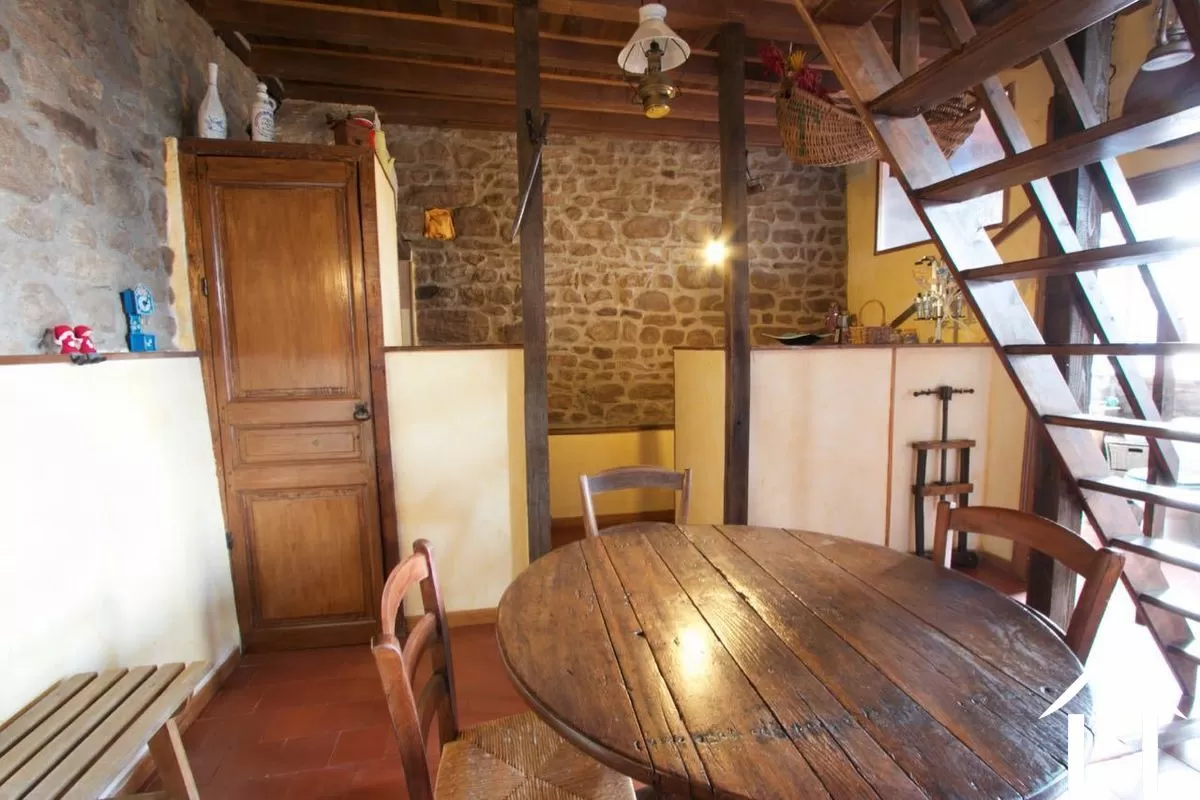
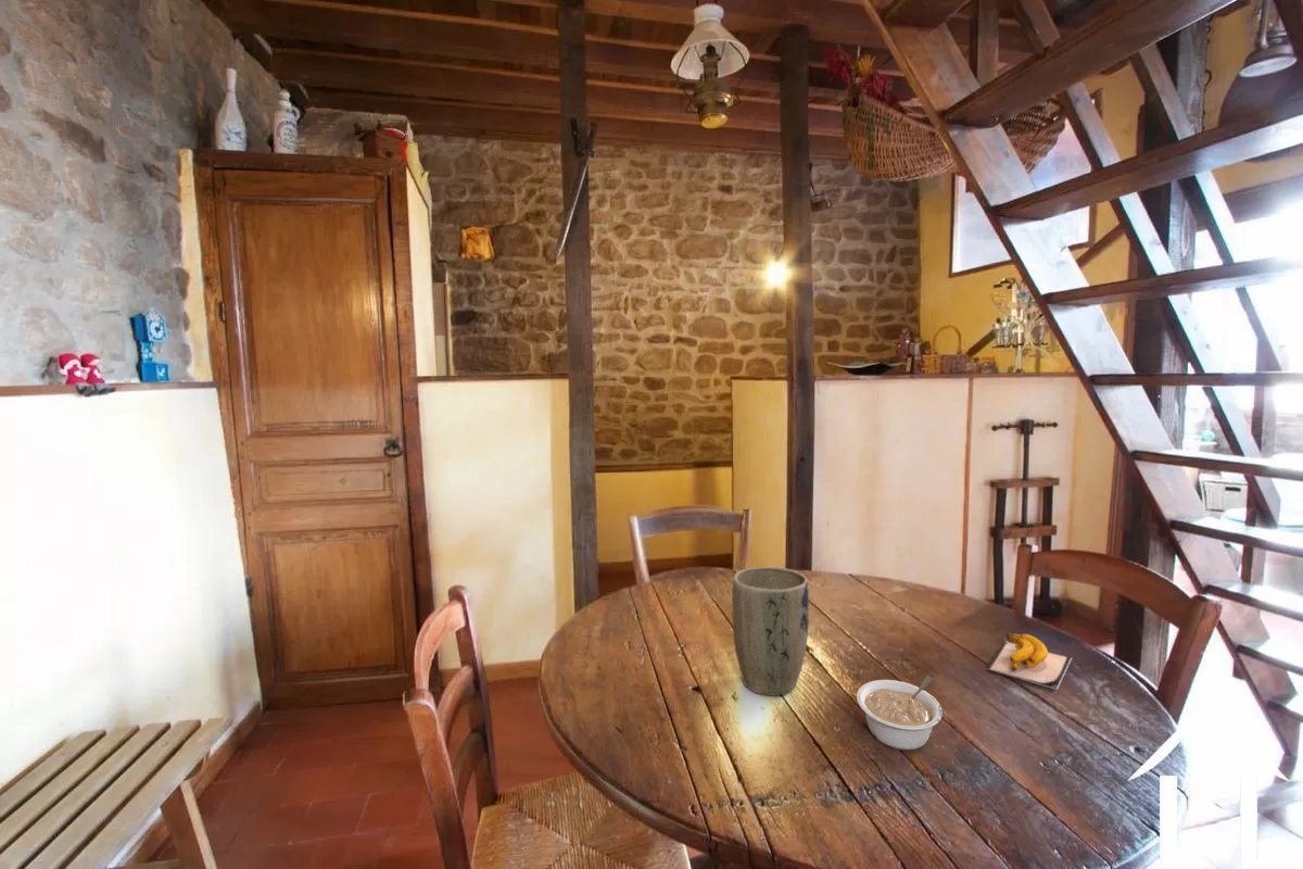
+ legume [856,676,944,751]
+ plant pot [731,566,810,697]
+ banana [985,632,1073,691]
